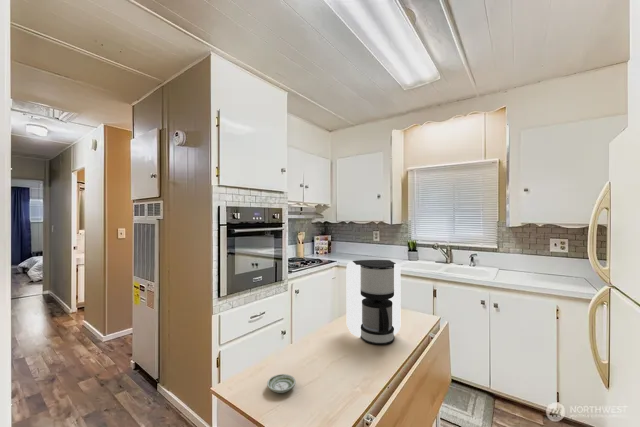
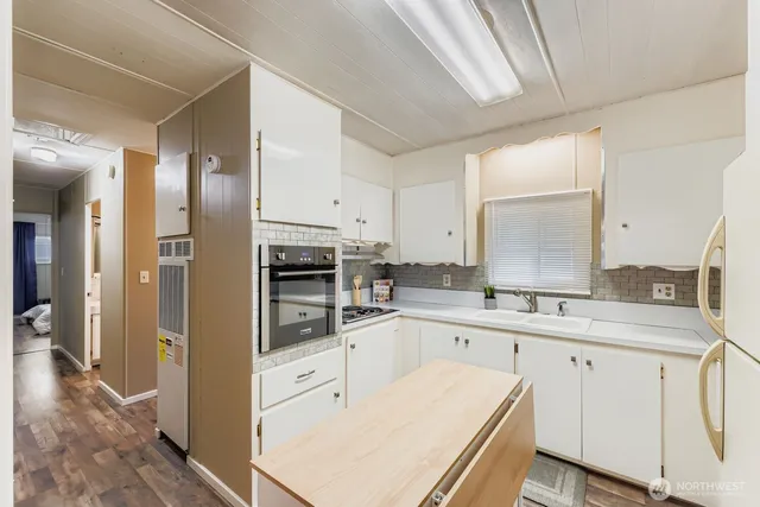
- coffee maker [346,259,401,345]
- saucer [266,373,297,394]
